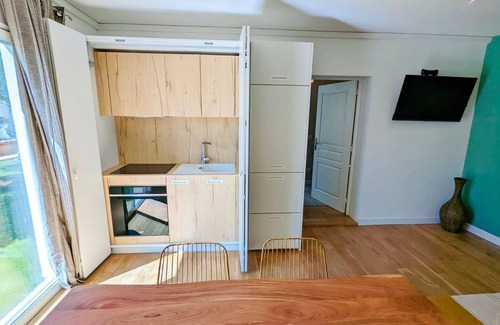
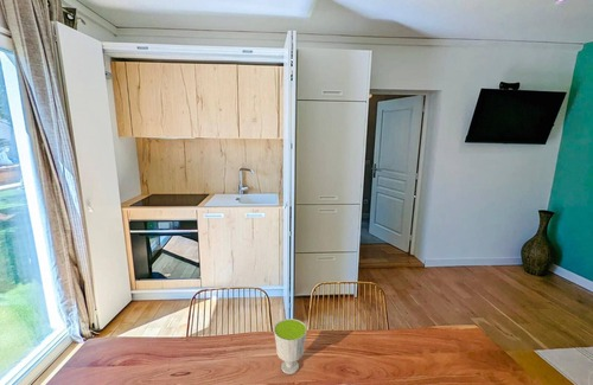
+ cup [273,317,308,376]
